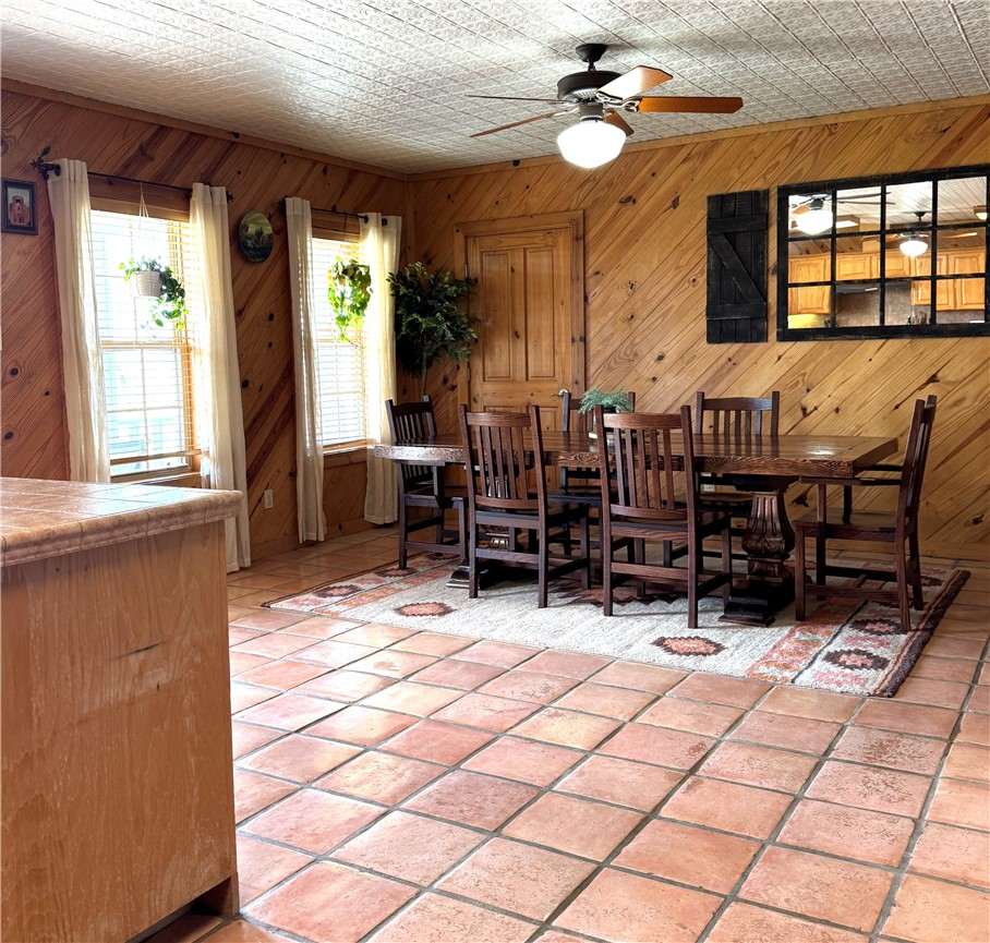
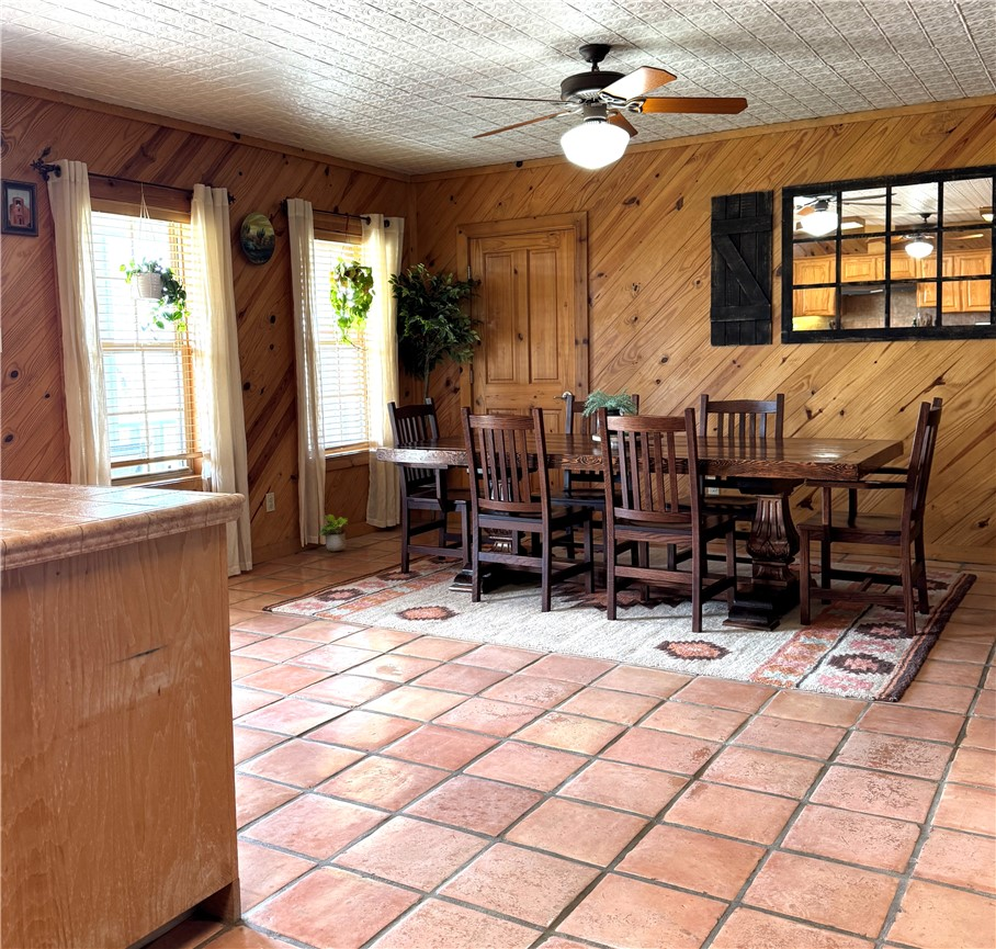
+ potted plant [318,513,349,553]
